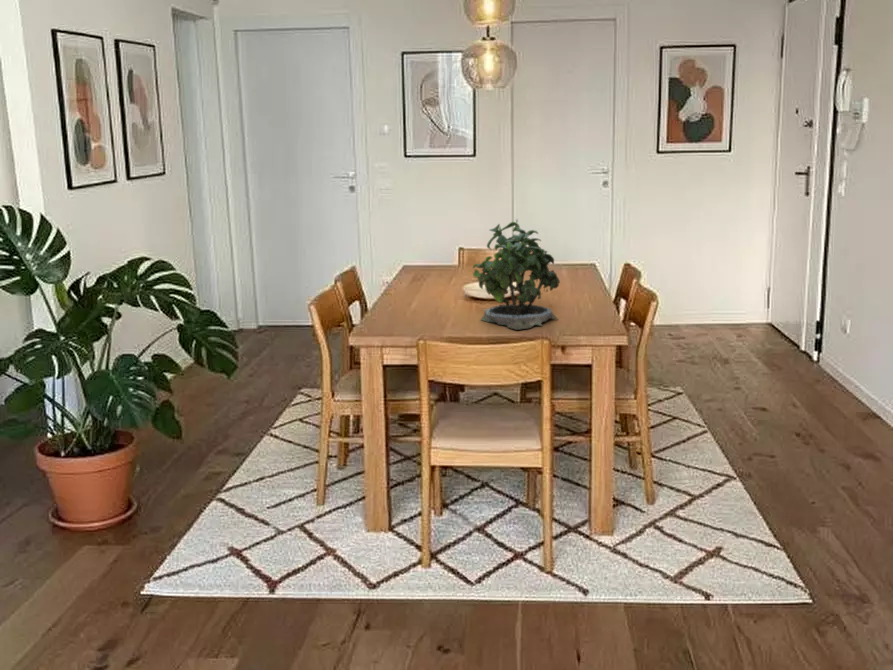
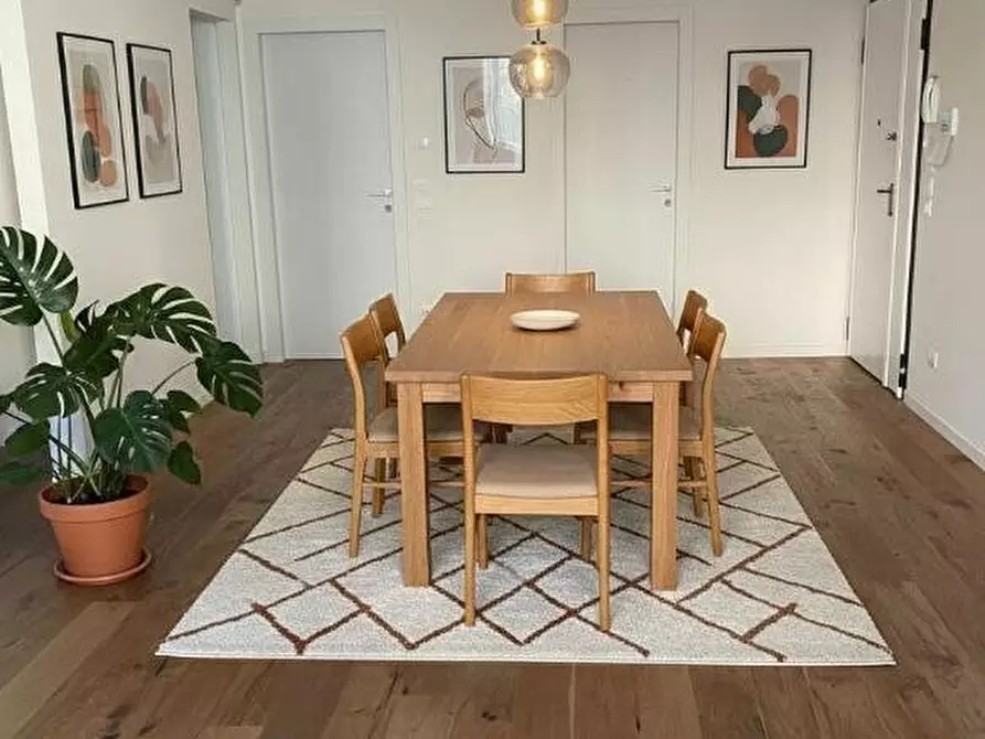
- potted plant [472,218,561,331]
